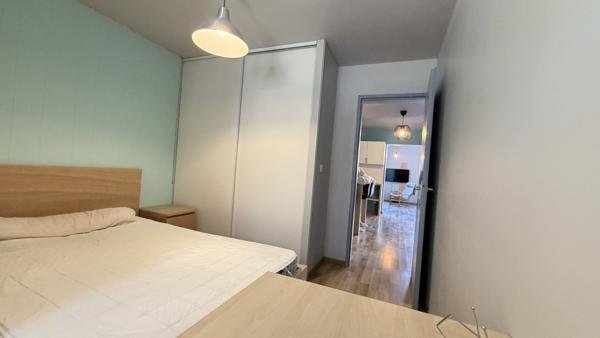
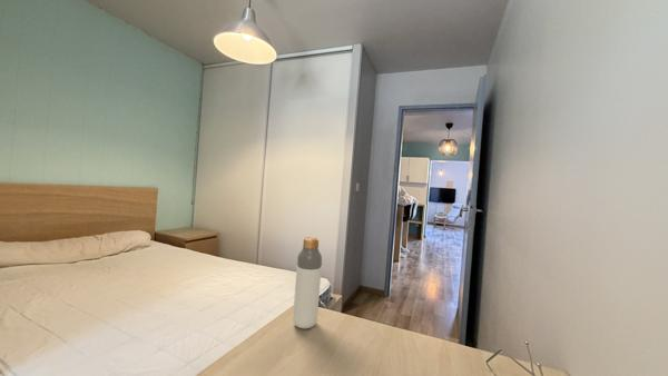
+ bottle [292,236,323,329]
